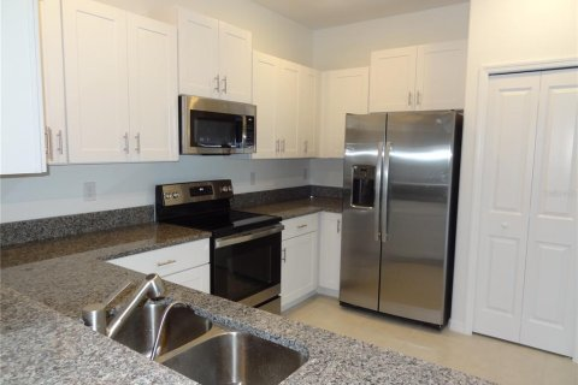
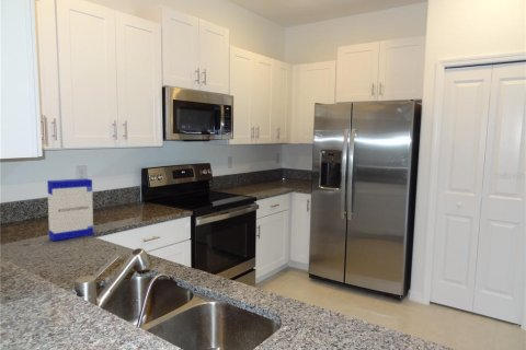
+ cereal box [46,177,94,242]
